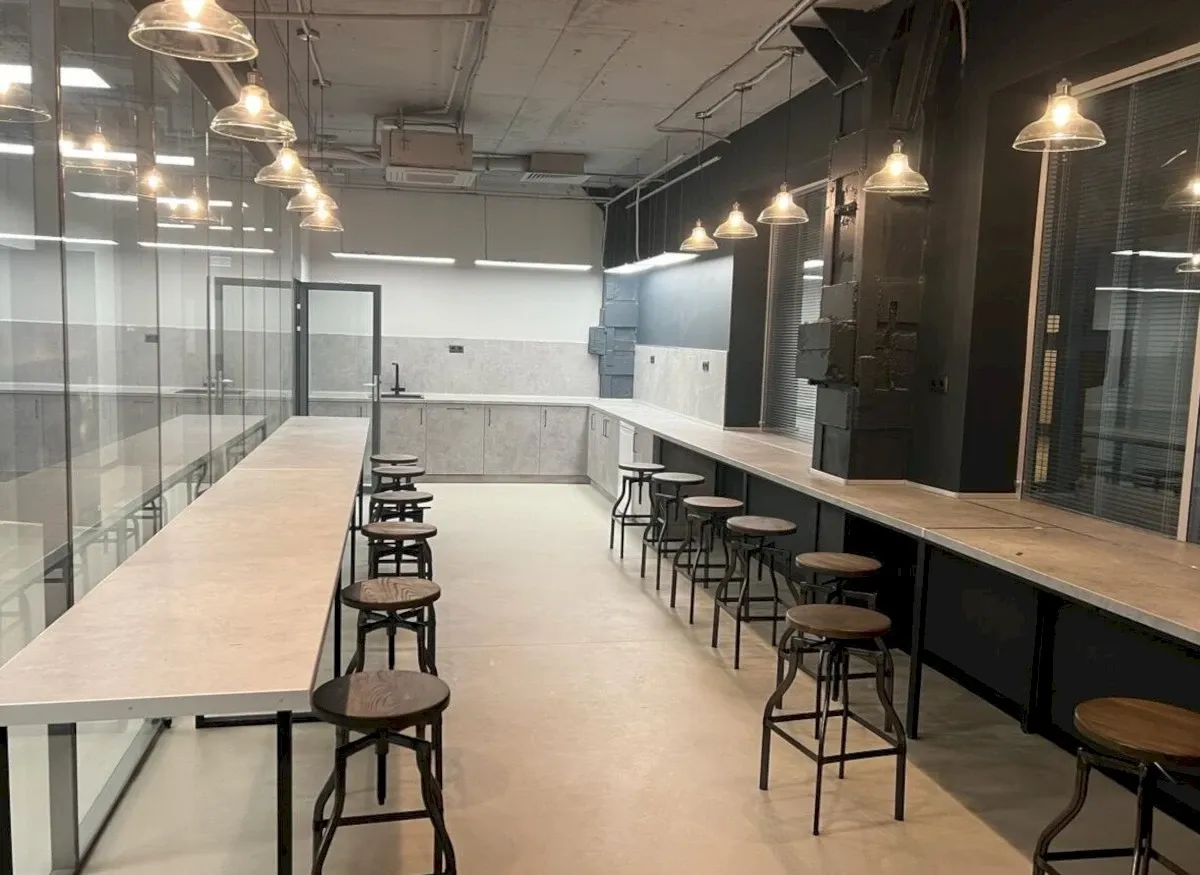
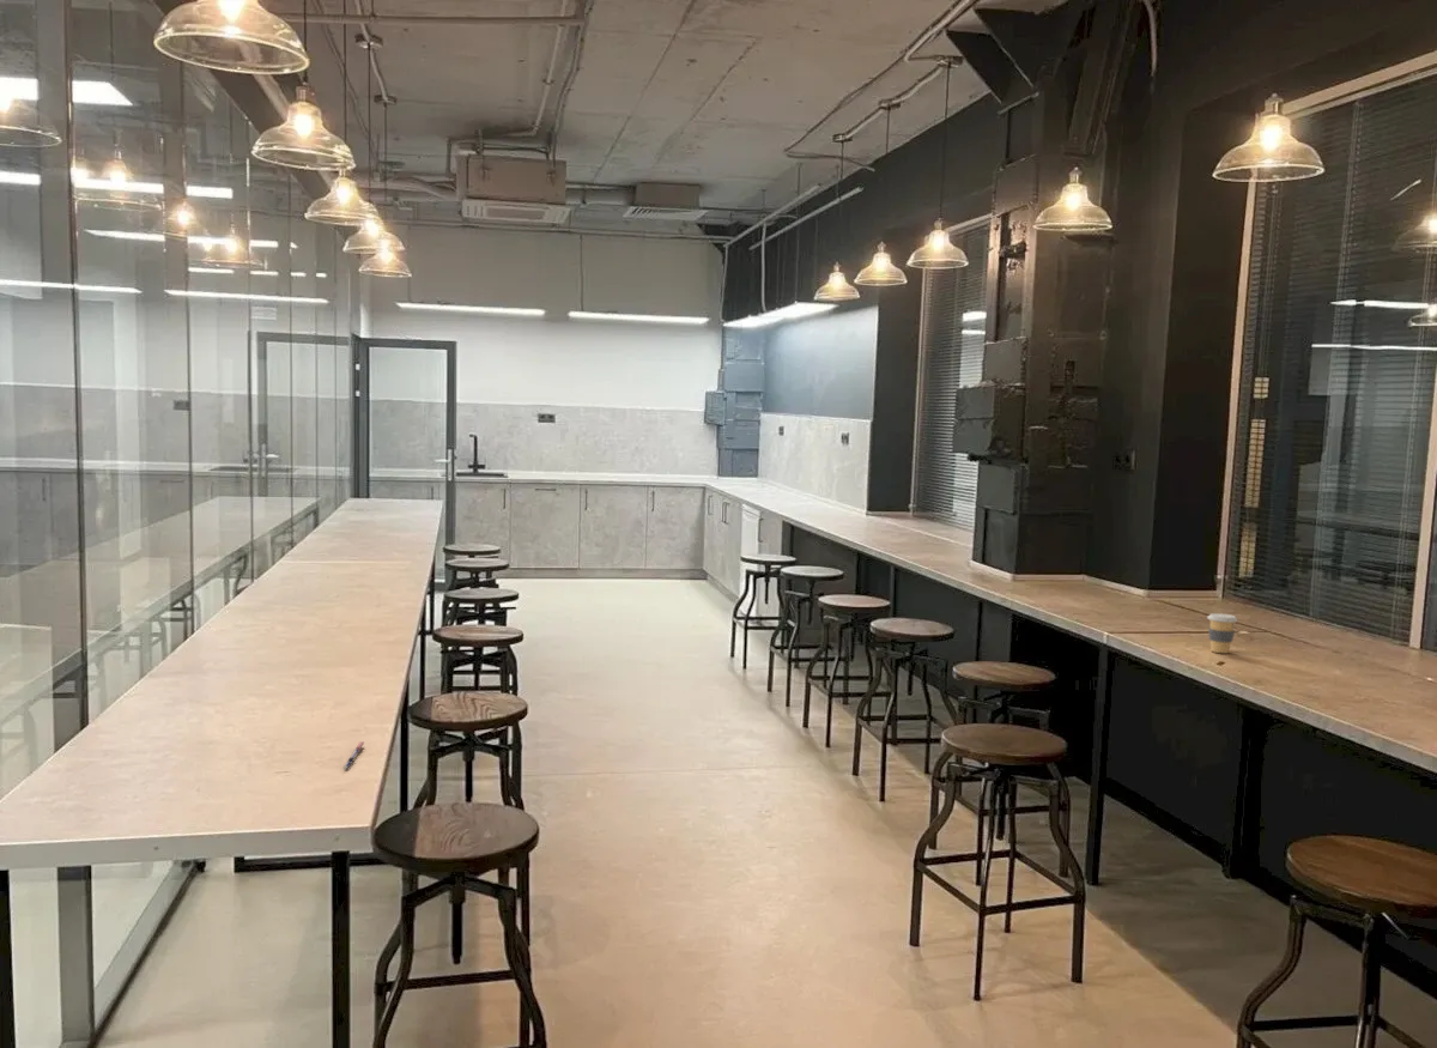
+ pen [341,740,365,770]
+ coffee cup [1206,612,1238,654]
